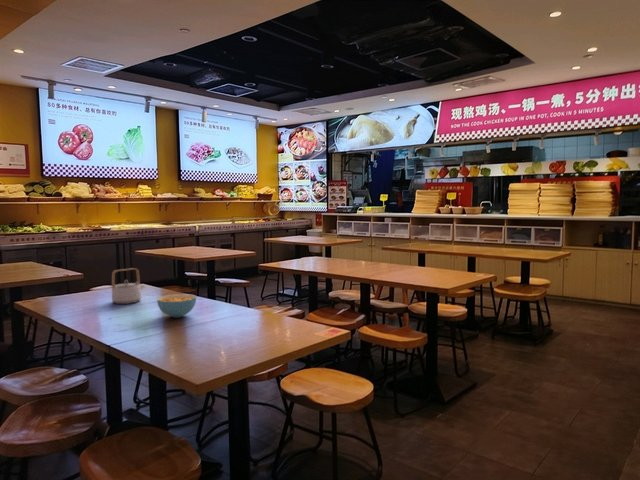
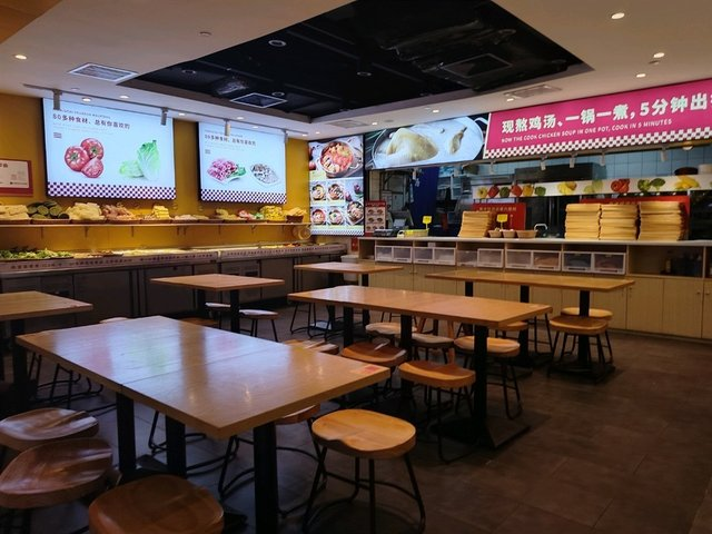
- cereal bowl [156,293,197,318]
- teapot [111,267,146,305]
